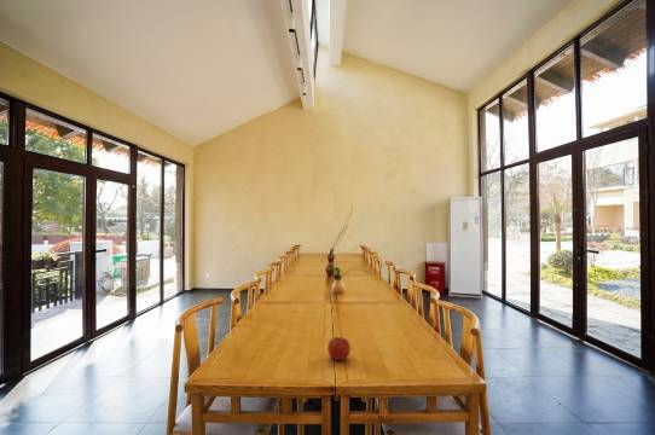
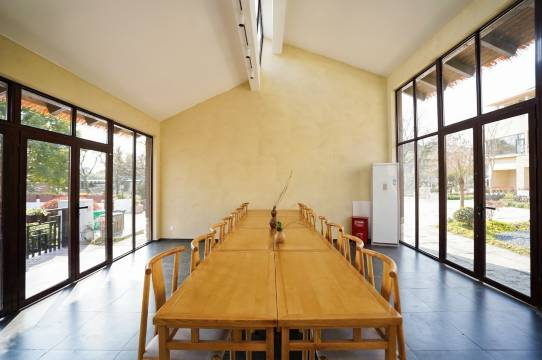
- apple [326,335,352,361]
